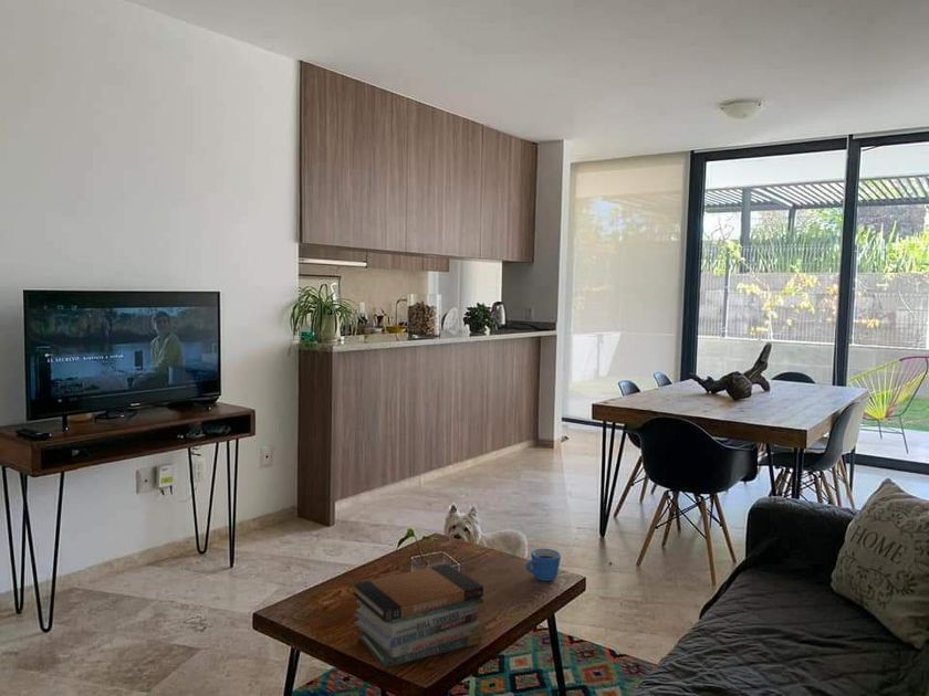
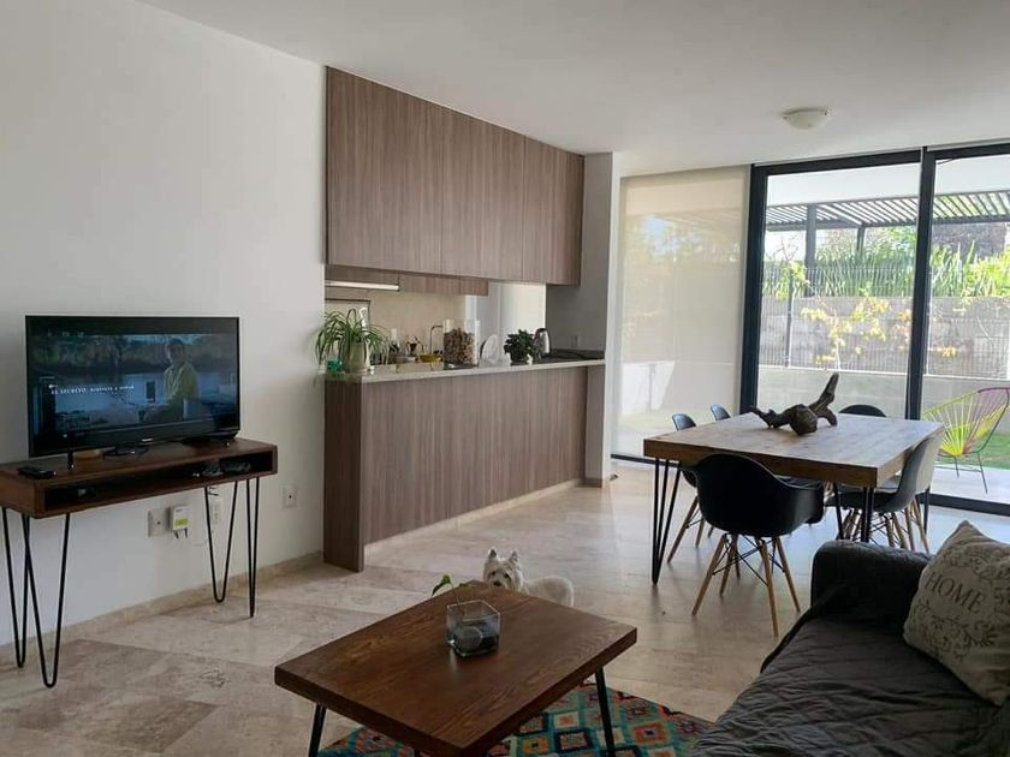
- book stack [352,562,484,669]
- mug [525,548,562,582]
